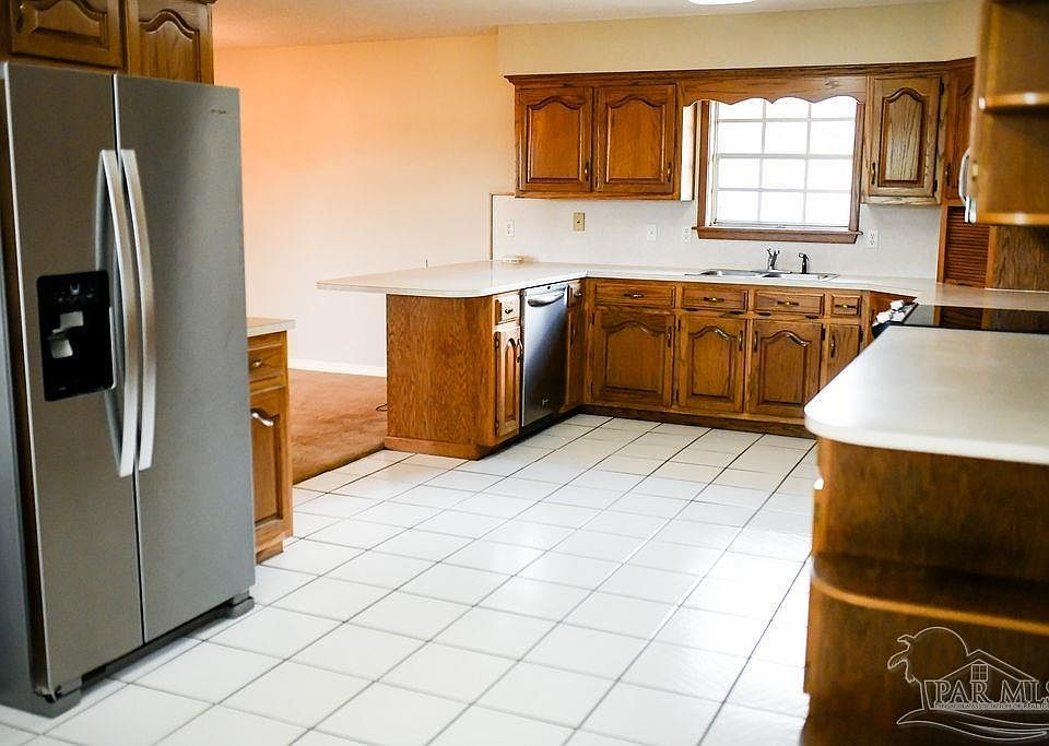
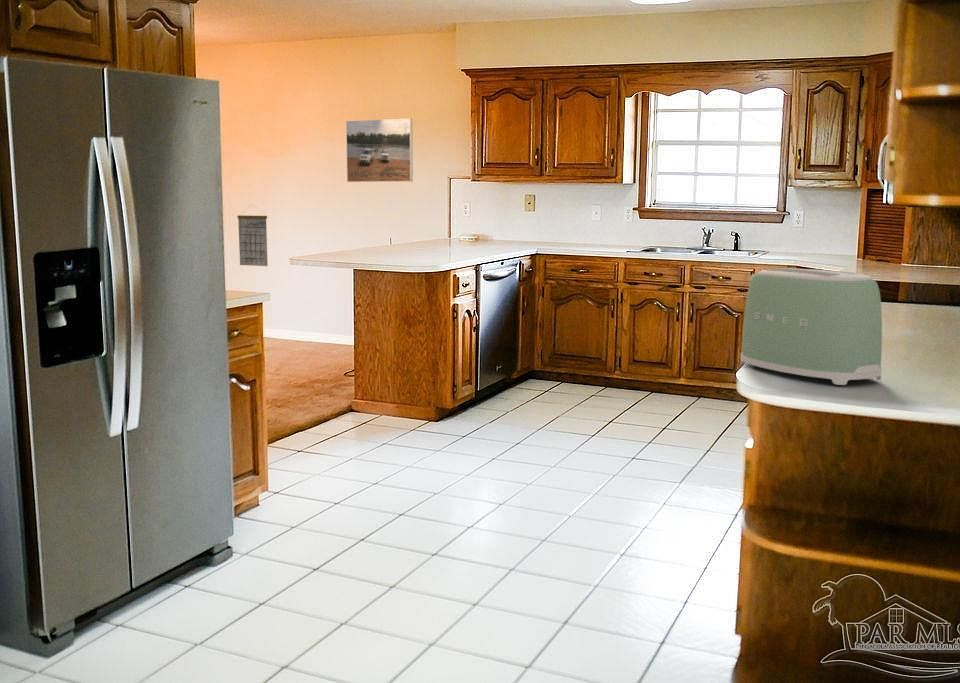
+ calendar [236,203,269,267]
+ toaster [739,268,883,386]
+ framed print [345,118,414,183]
